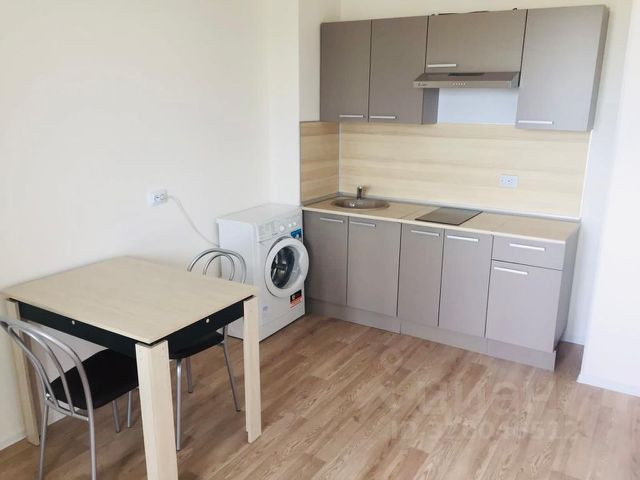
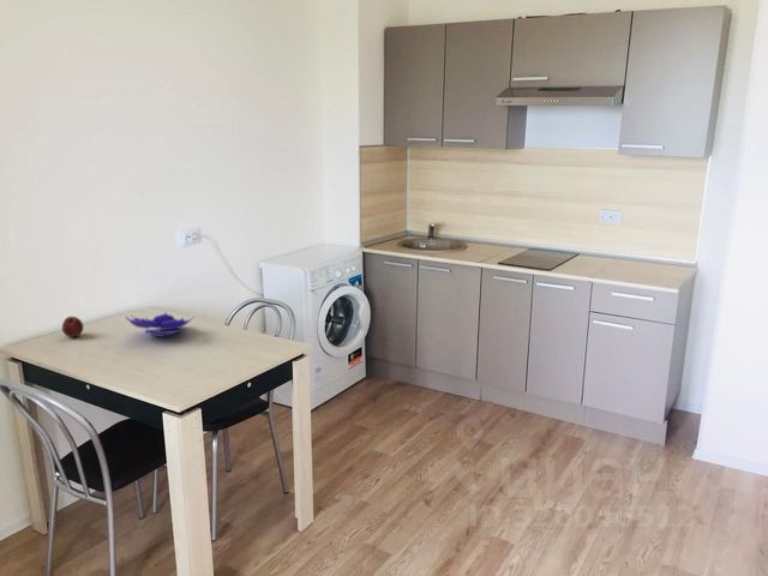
+ apple [61,316,84,338]
+ decorative bowl [124,311,194,338]
